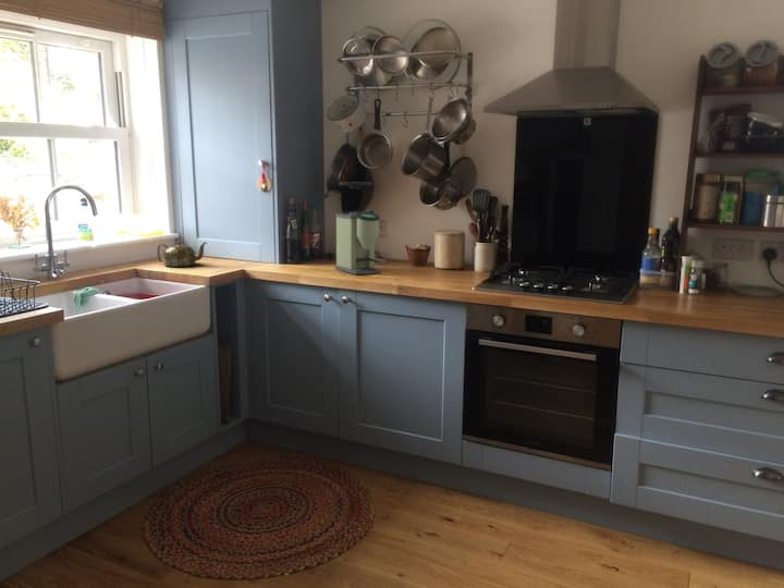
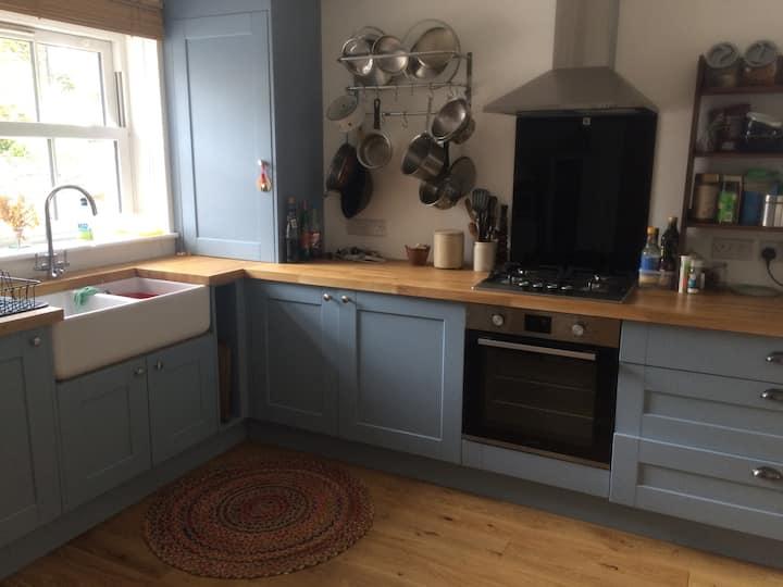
- teapot [156,241,208,268]
- coffee grinder [334,181,382,275]
